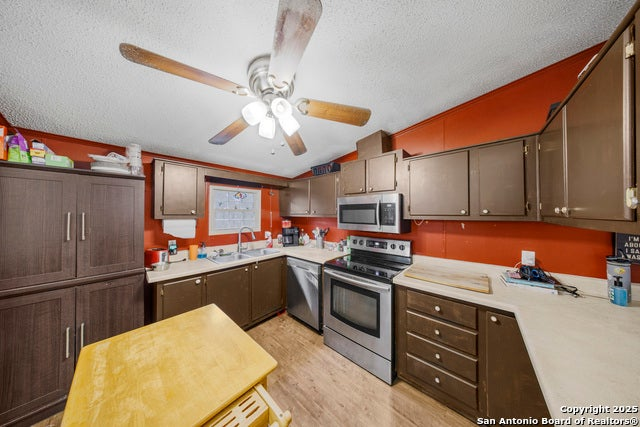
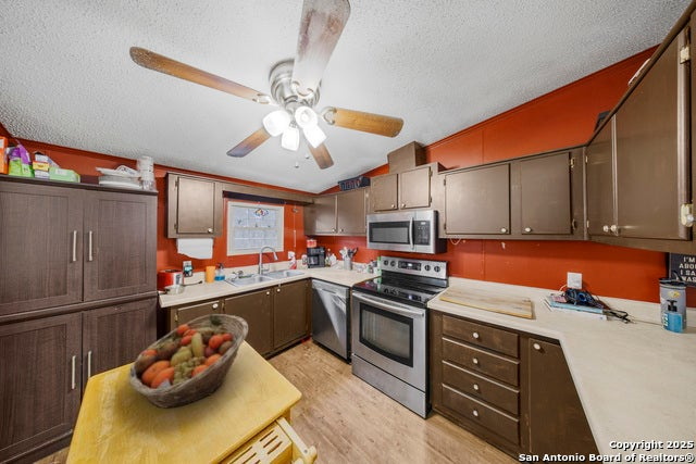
+ fruit basket [127,313,249,410]
